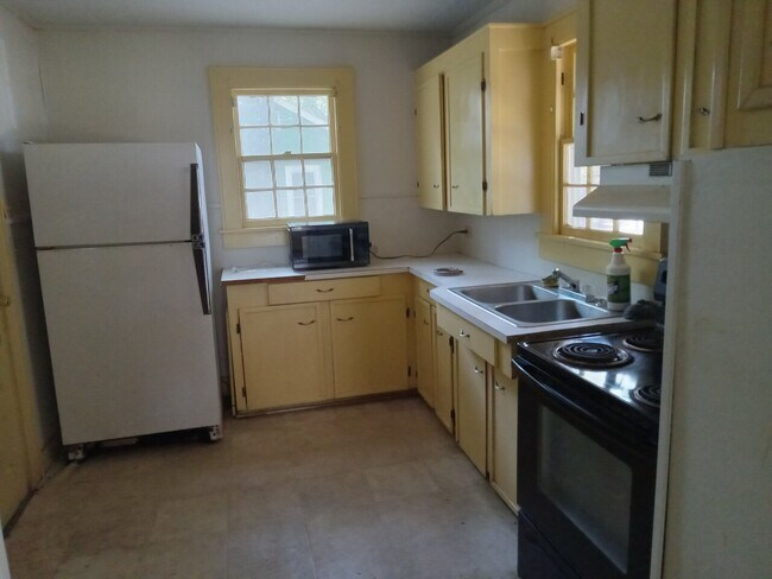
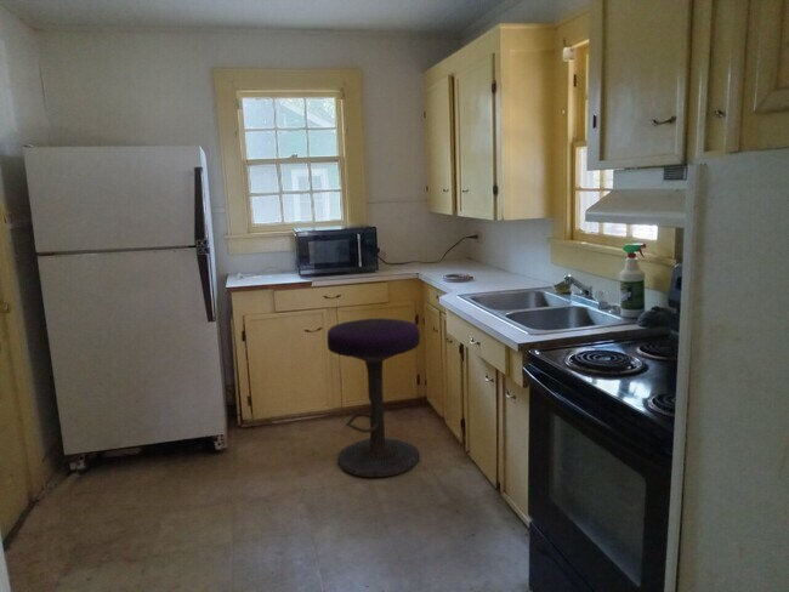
+ stool [327,318,421,478]
